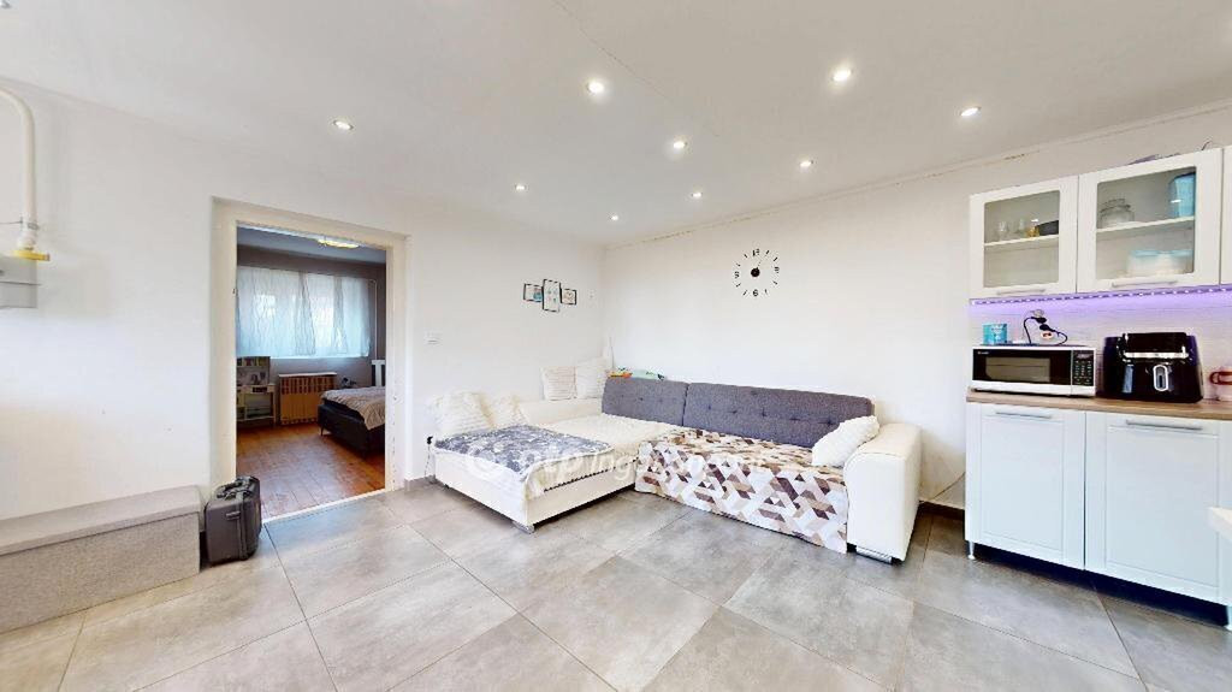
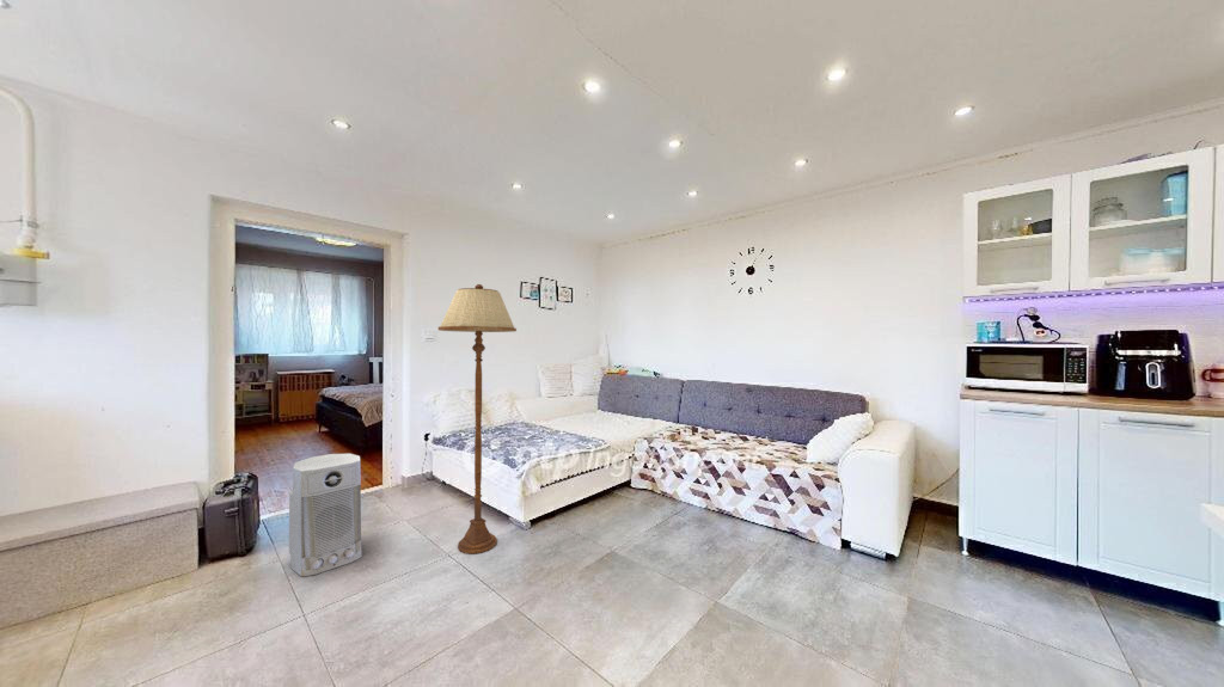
+ floor lamp [437,283,518,554]
+ air purifier [288,453,363,578]
